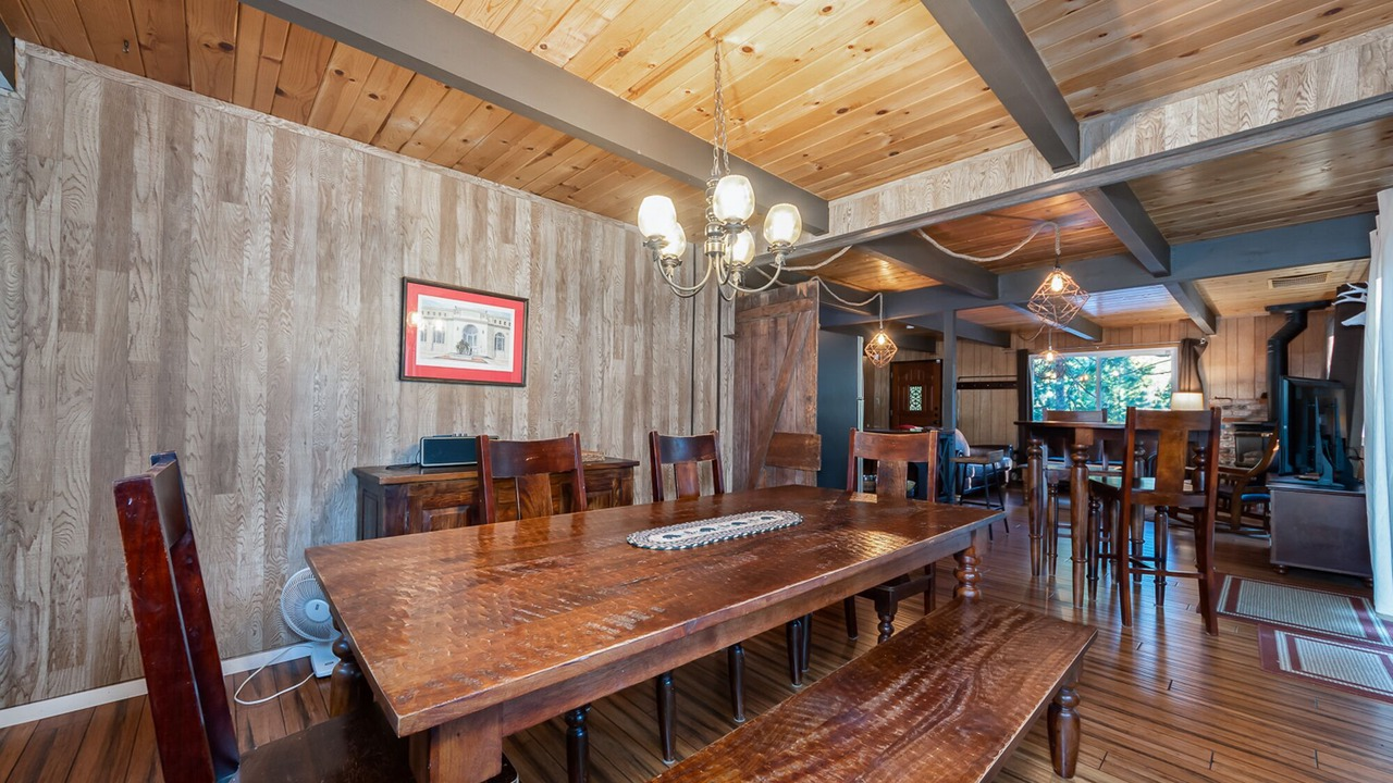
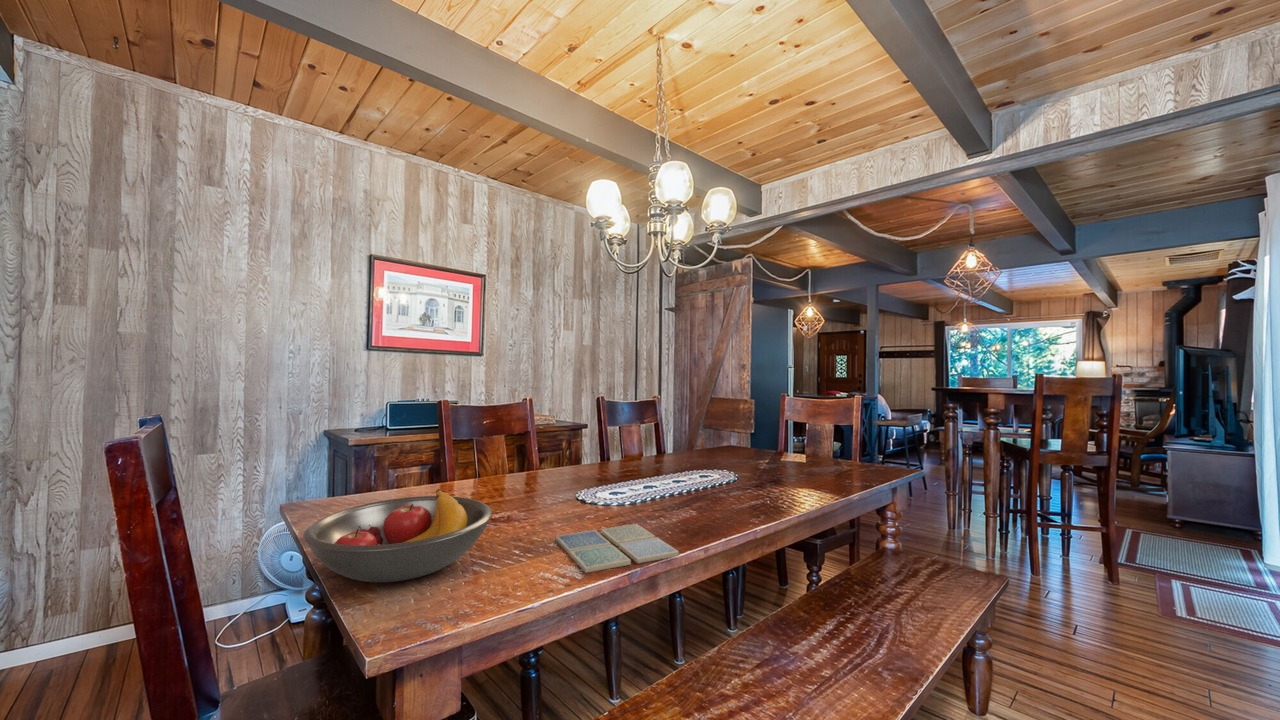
+ fruit bowl [302,488,493,583]
+ drink coaster [555,523,680,574]
